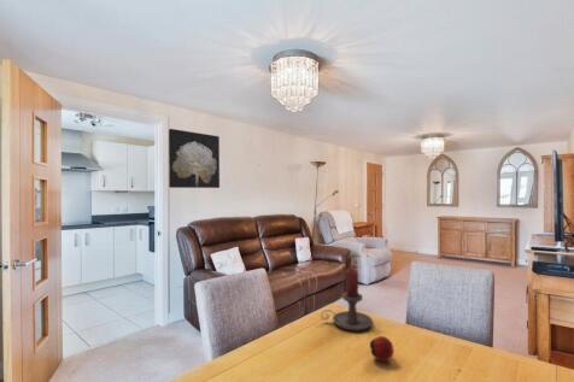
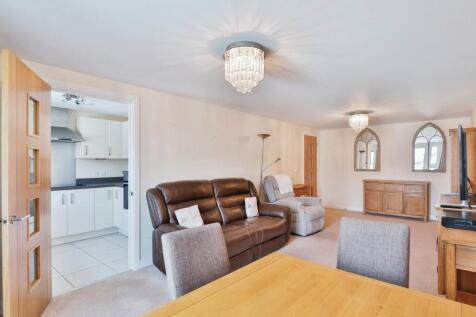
- wall art [168,128,221,189]
- apple [369,335,396,363]
- candle holder [320,266,374,331]
